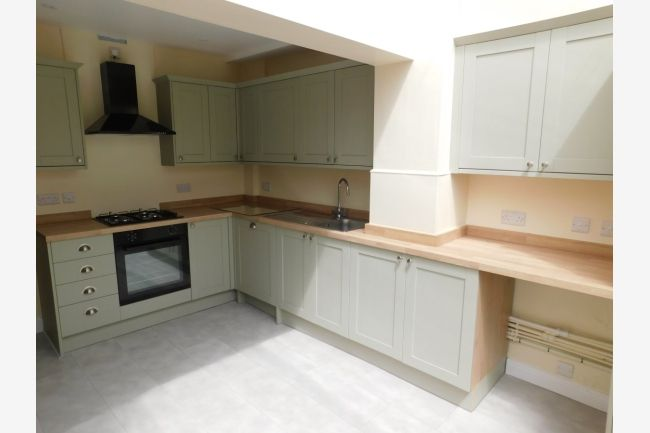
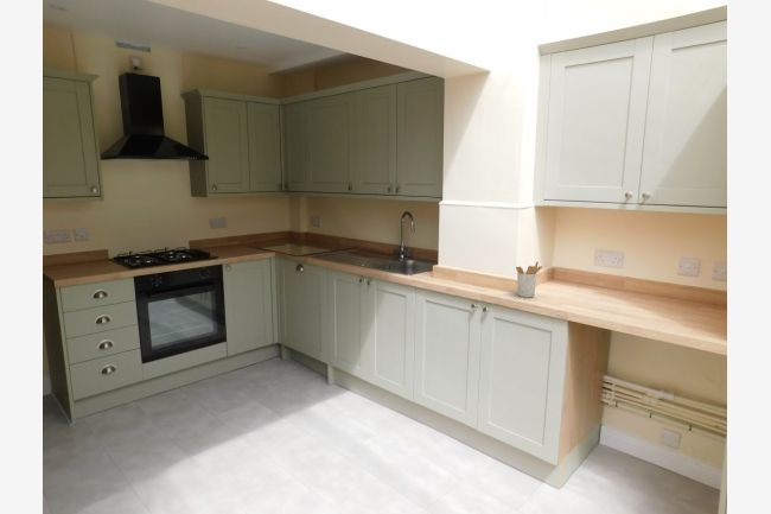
+ utensil holder [515,260,543,298]
